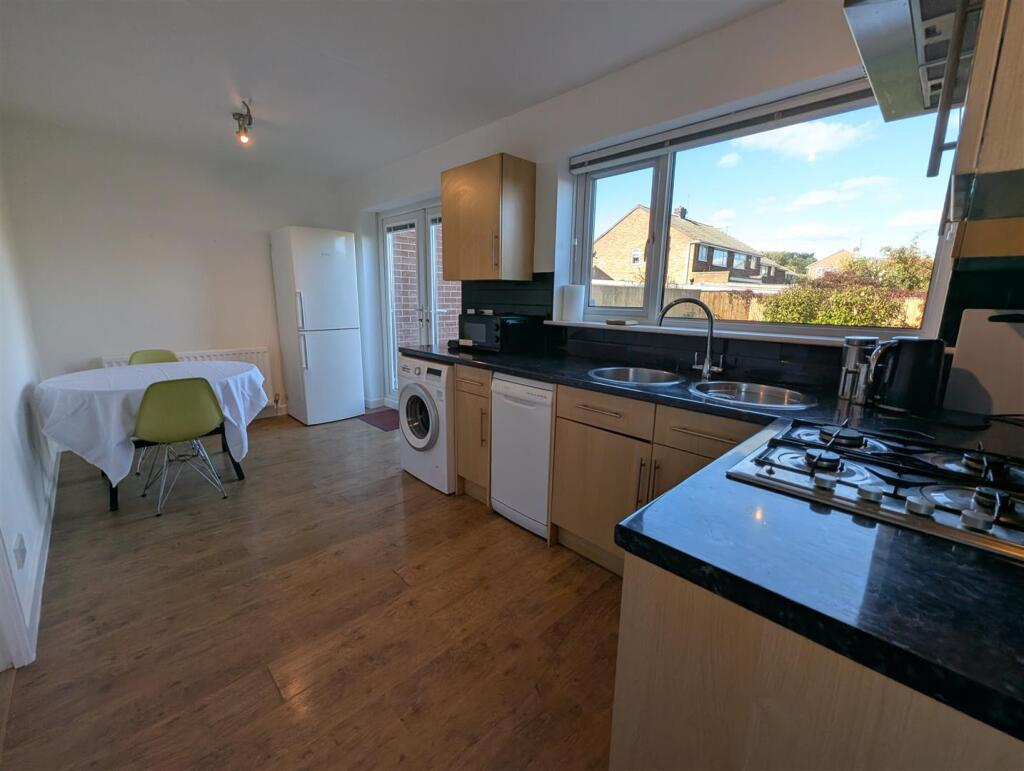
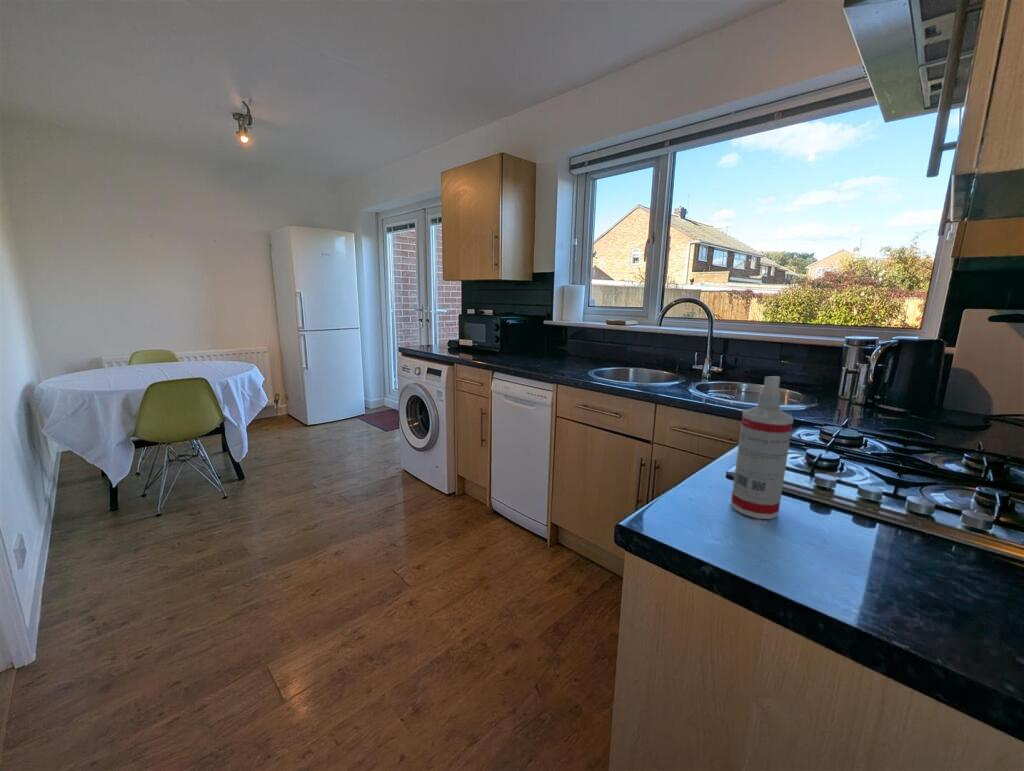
+ spray bottle [730,375,794,520]
